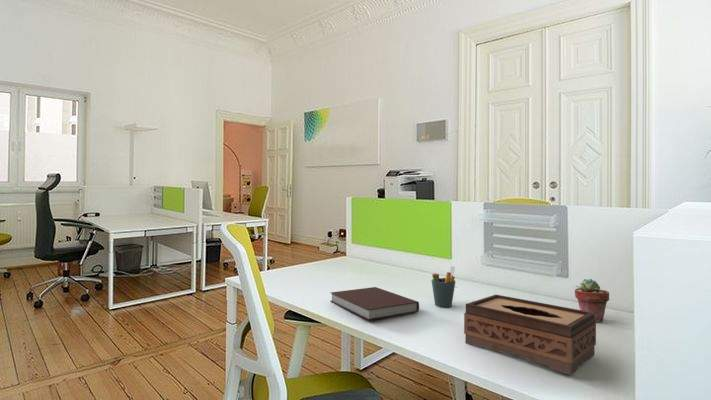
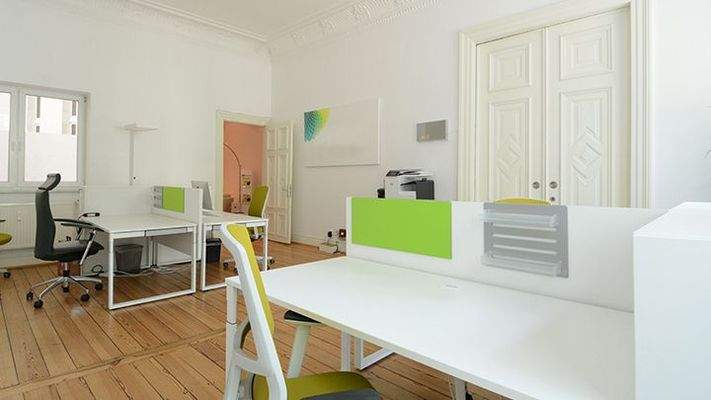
- notebook [329,286,420,321]
- pen holder [431,265,456,308]
- tissue box [463,294,597,376]
- potted succulent [574,278,610,323]
